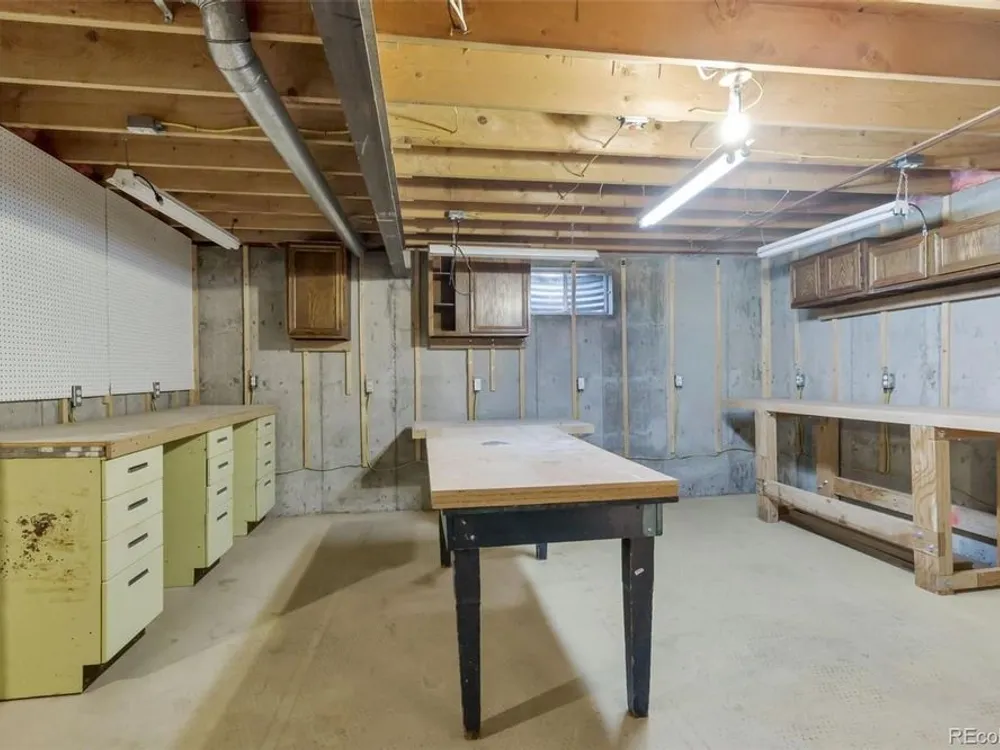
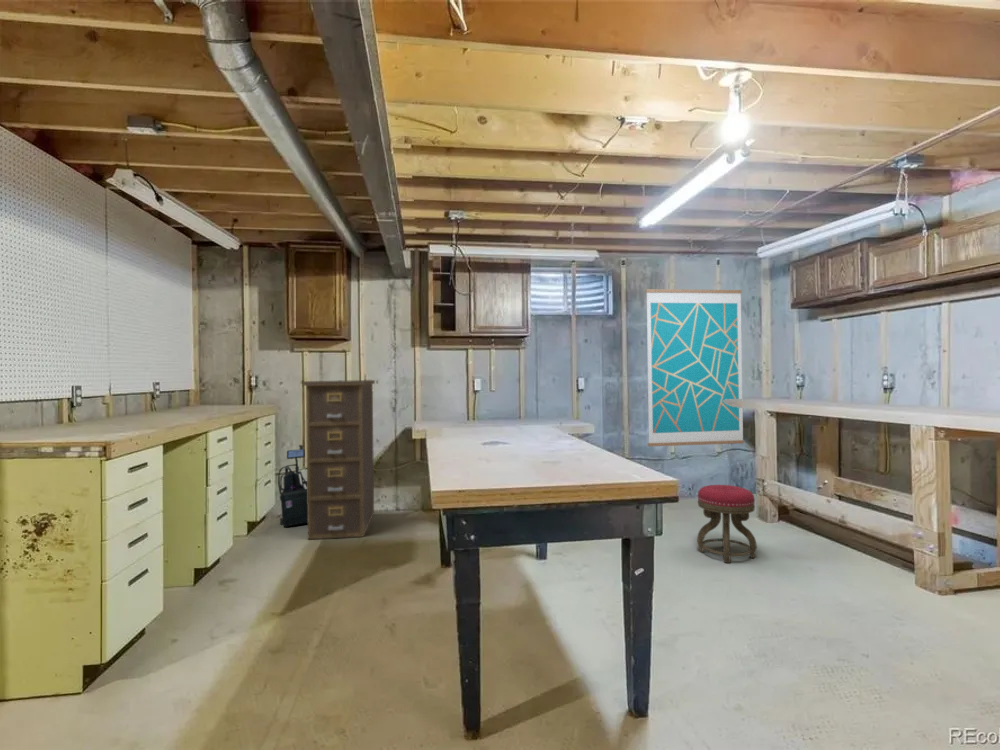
+ stool [696,484,758,564]
+ vacuum cleaner [277,444,308,528]
+ wall art [645,288,745,447]
+ filing cabinet [302,379,376,540]
